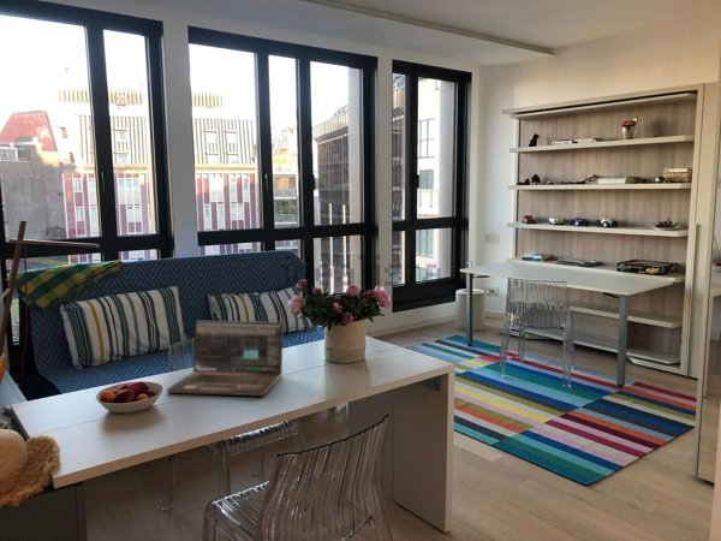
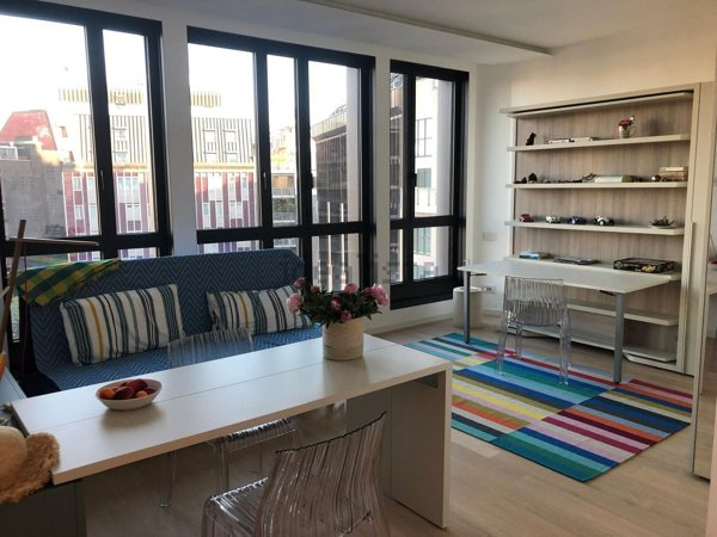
- laptop [166,320,285,397]
